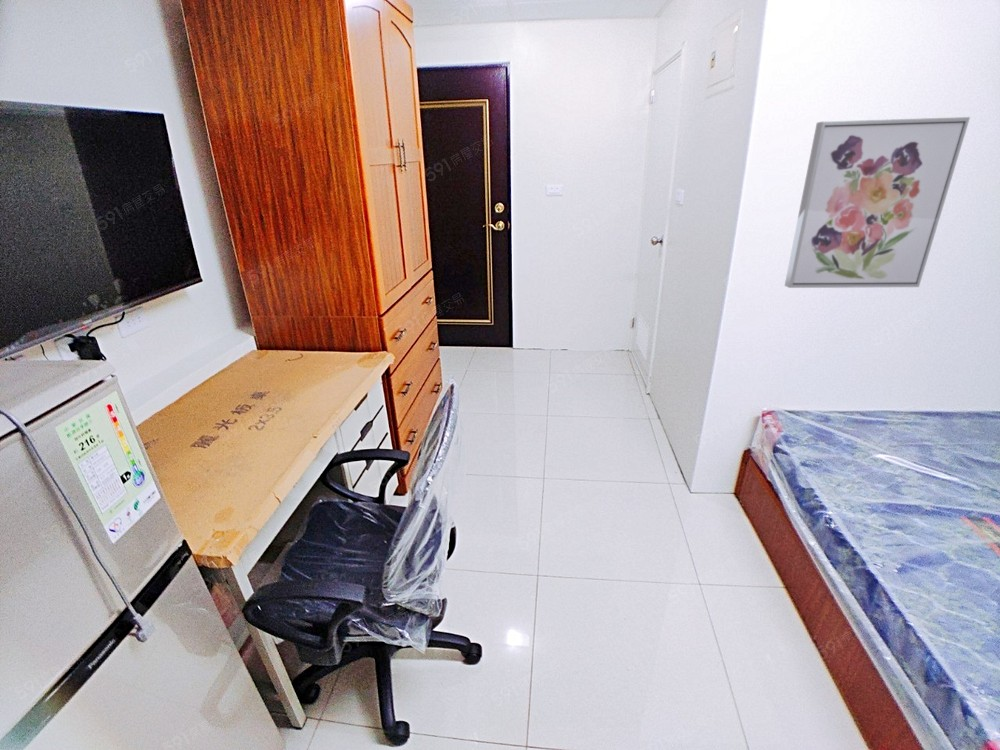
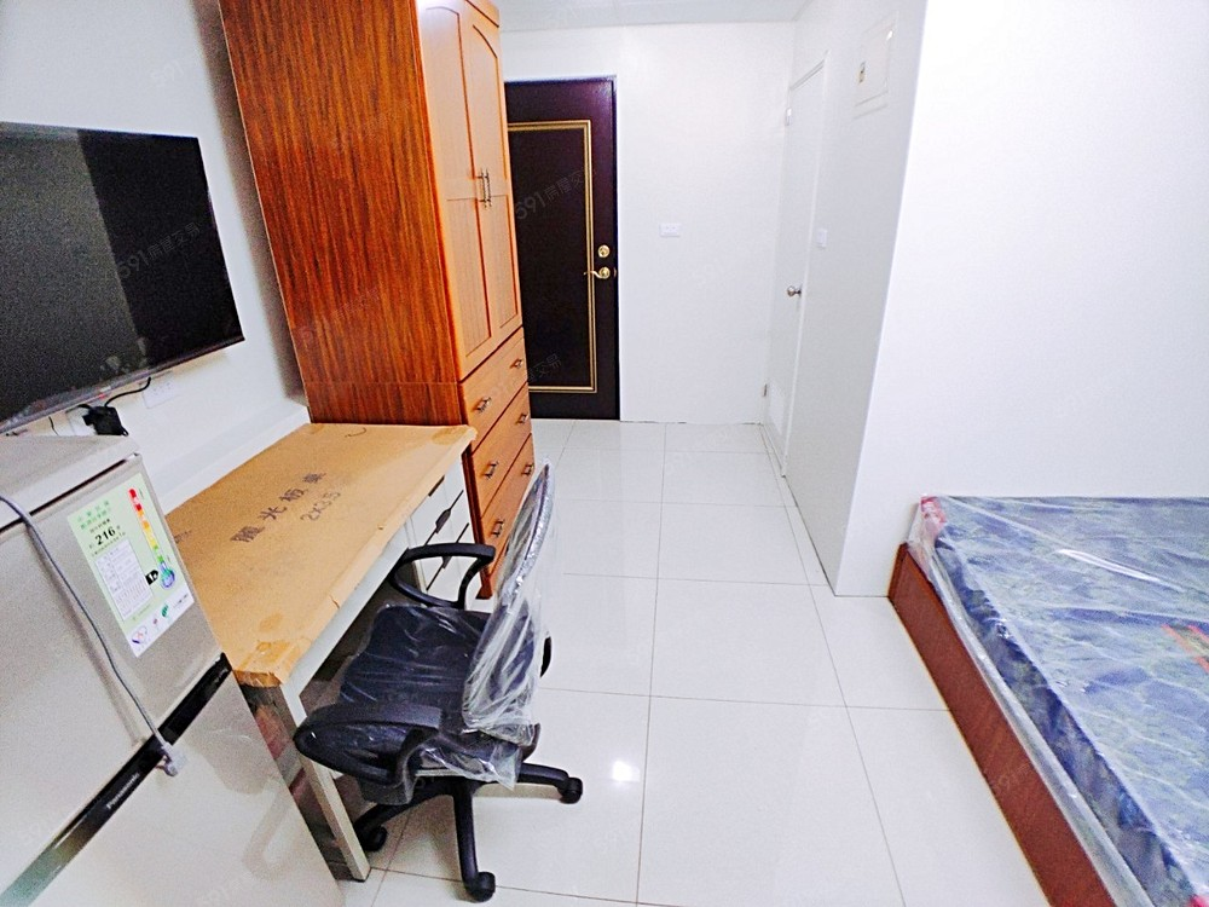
- wall art [784,116,971,289]
